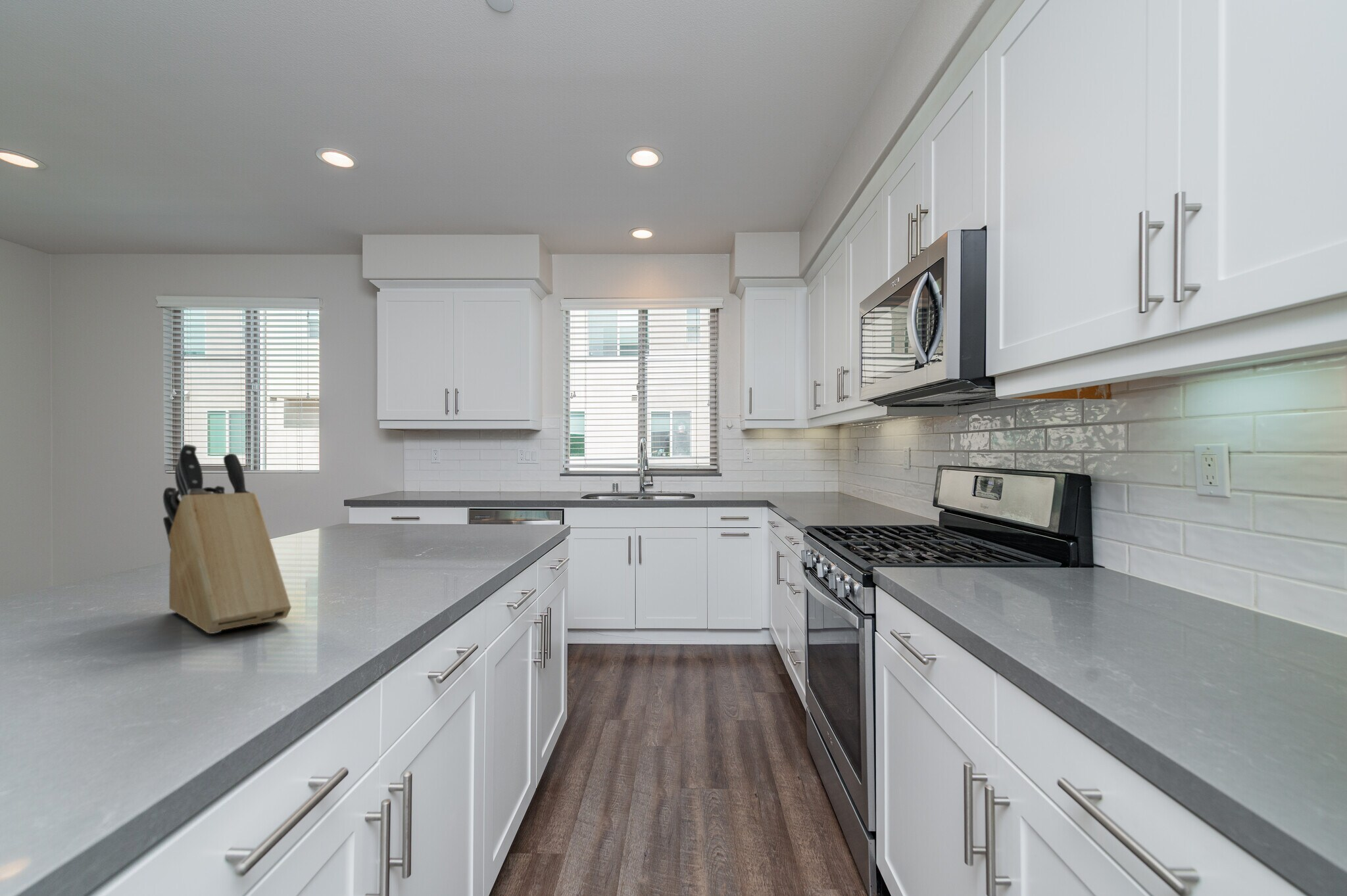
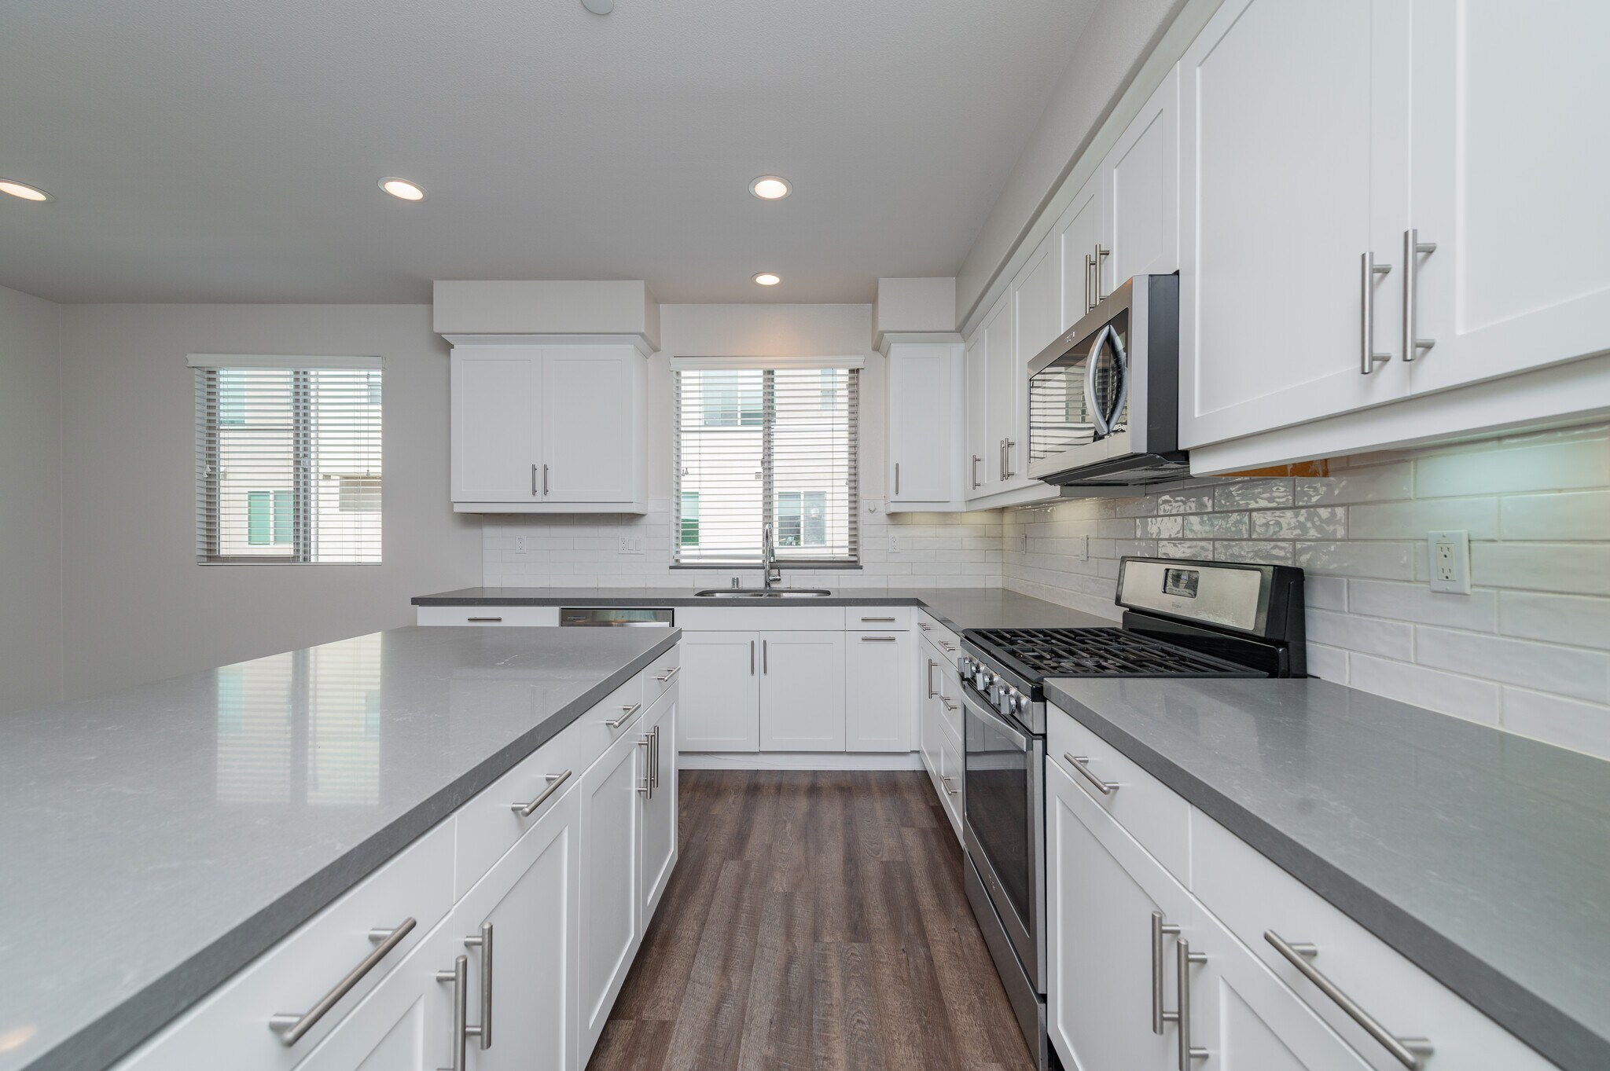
- knife block [162,444,292,634]
